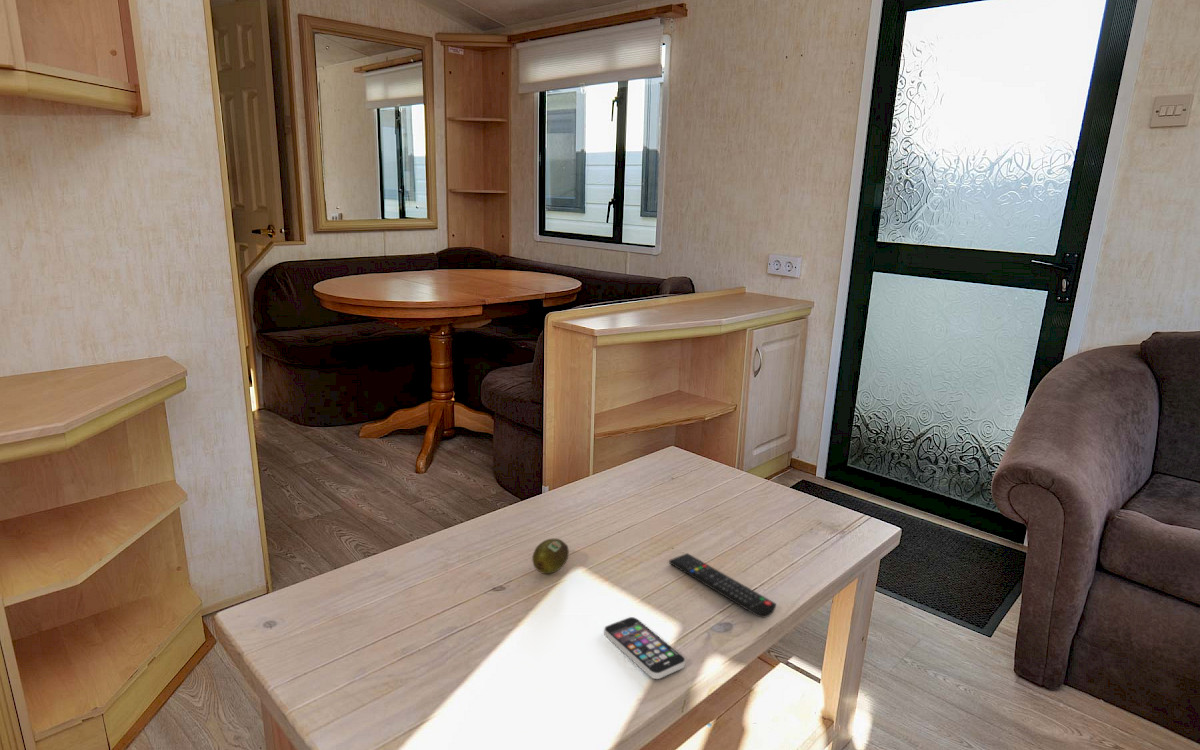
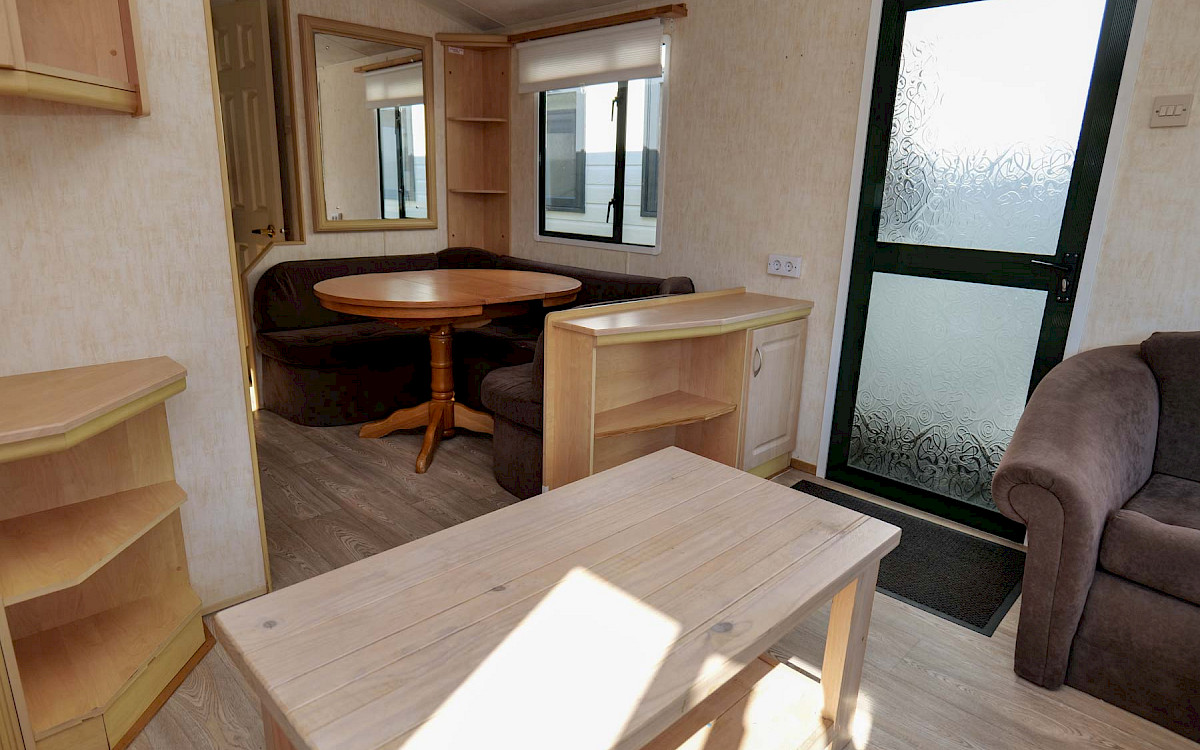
- smartphone [603,616,686,680]
- remote control [668,552,777,619]
- fruit [531,538,570,575]
